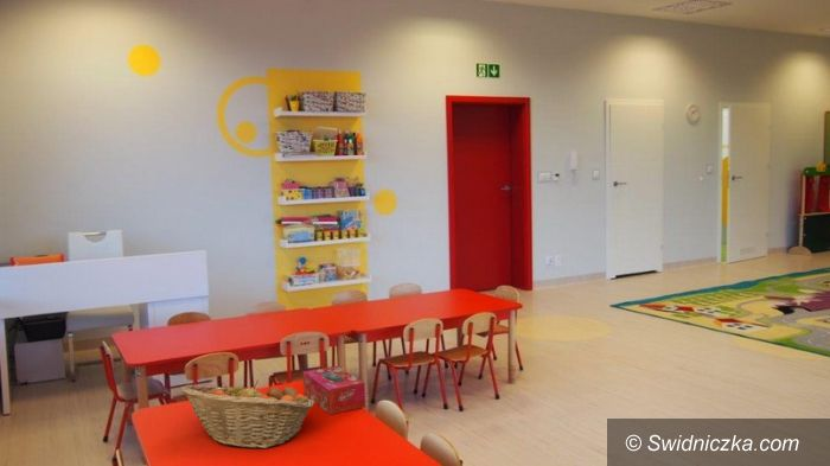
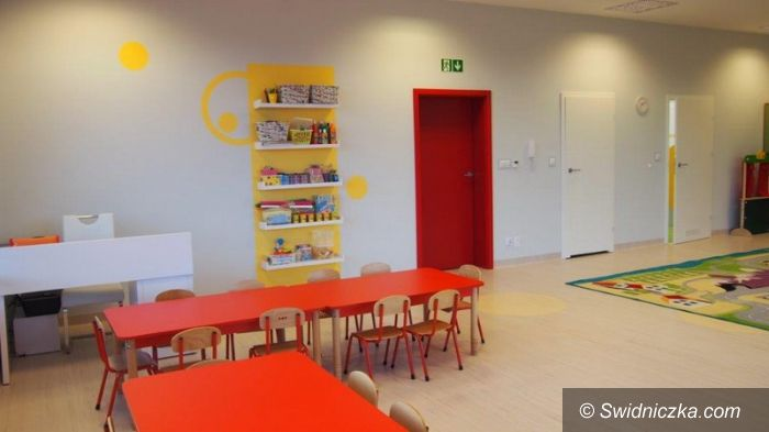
- fruit basket [179,379,315,449]
- tissue box [302,365,366,416]
